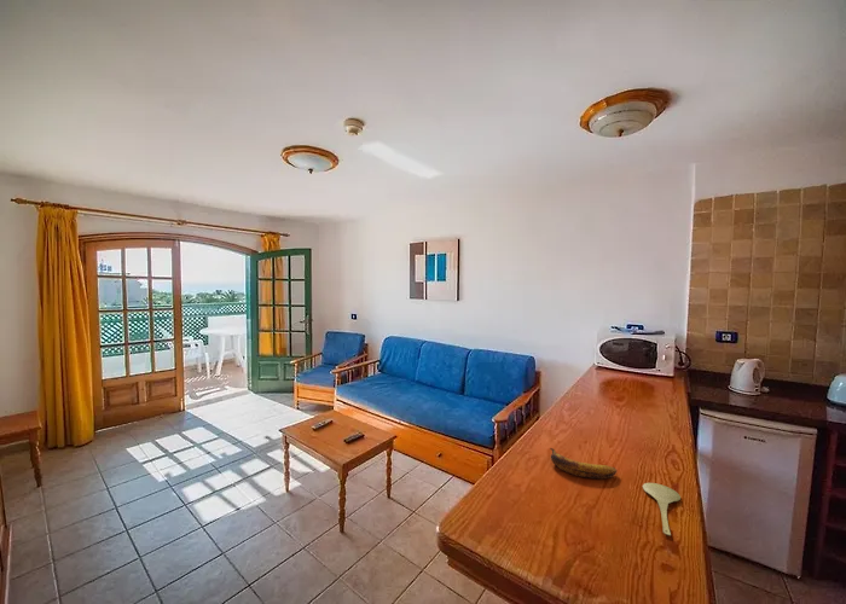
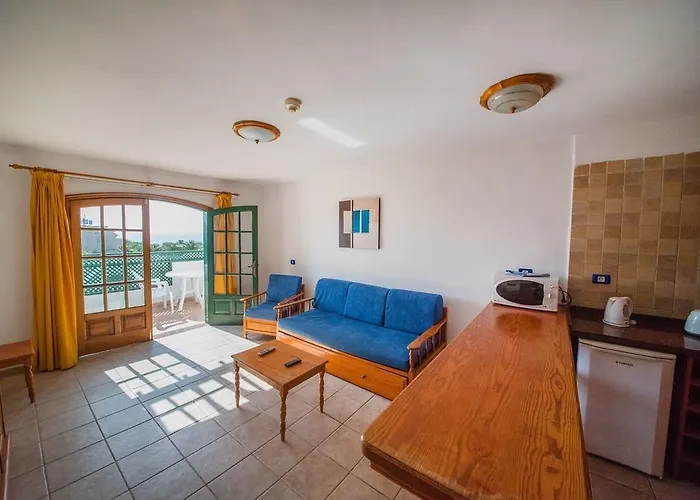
- banana [549,447,618,481]
- spoon [642,482,682,536]
